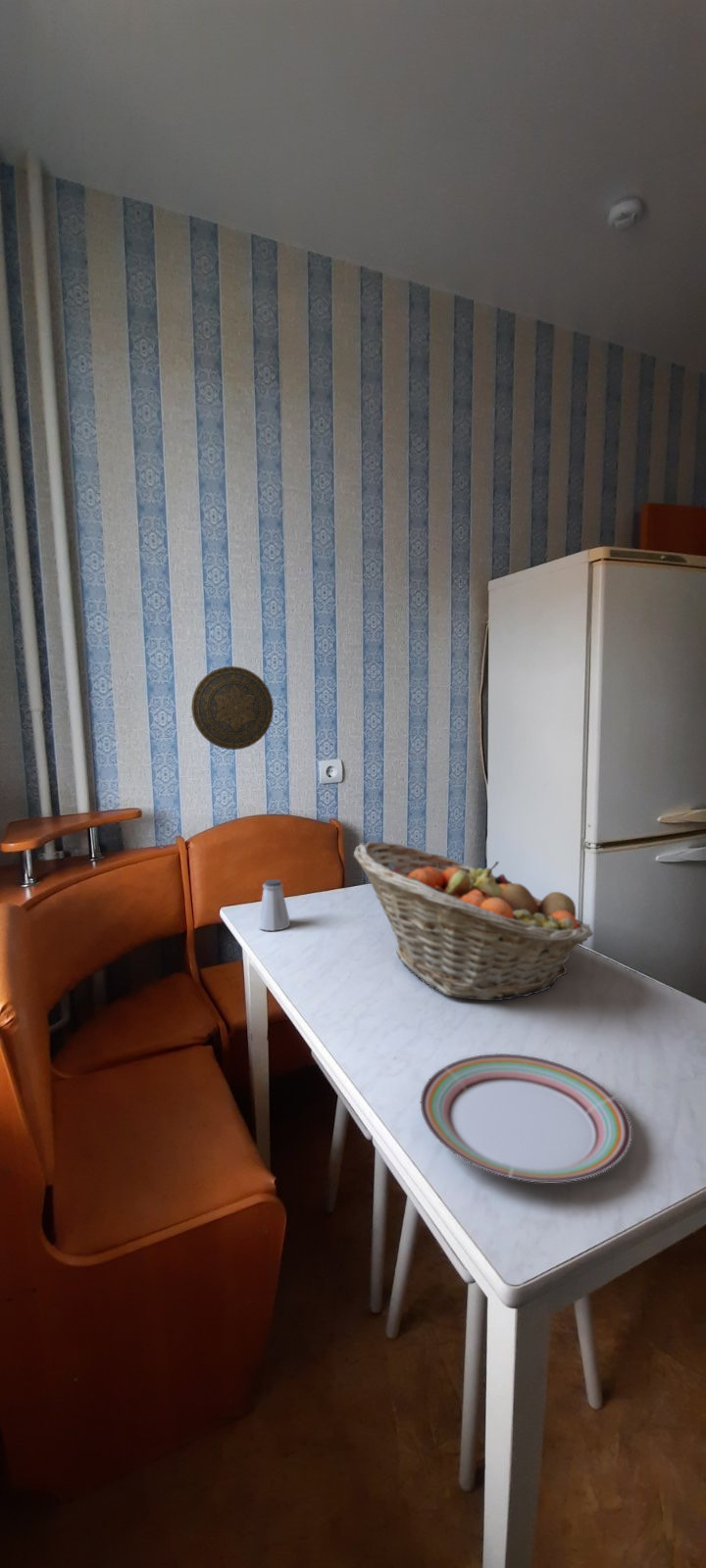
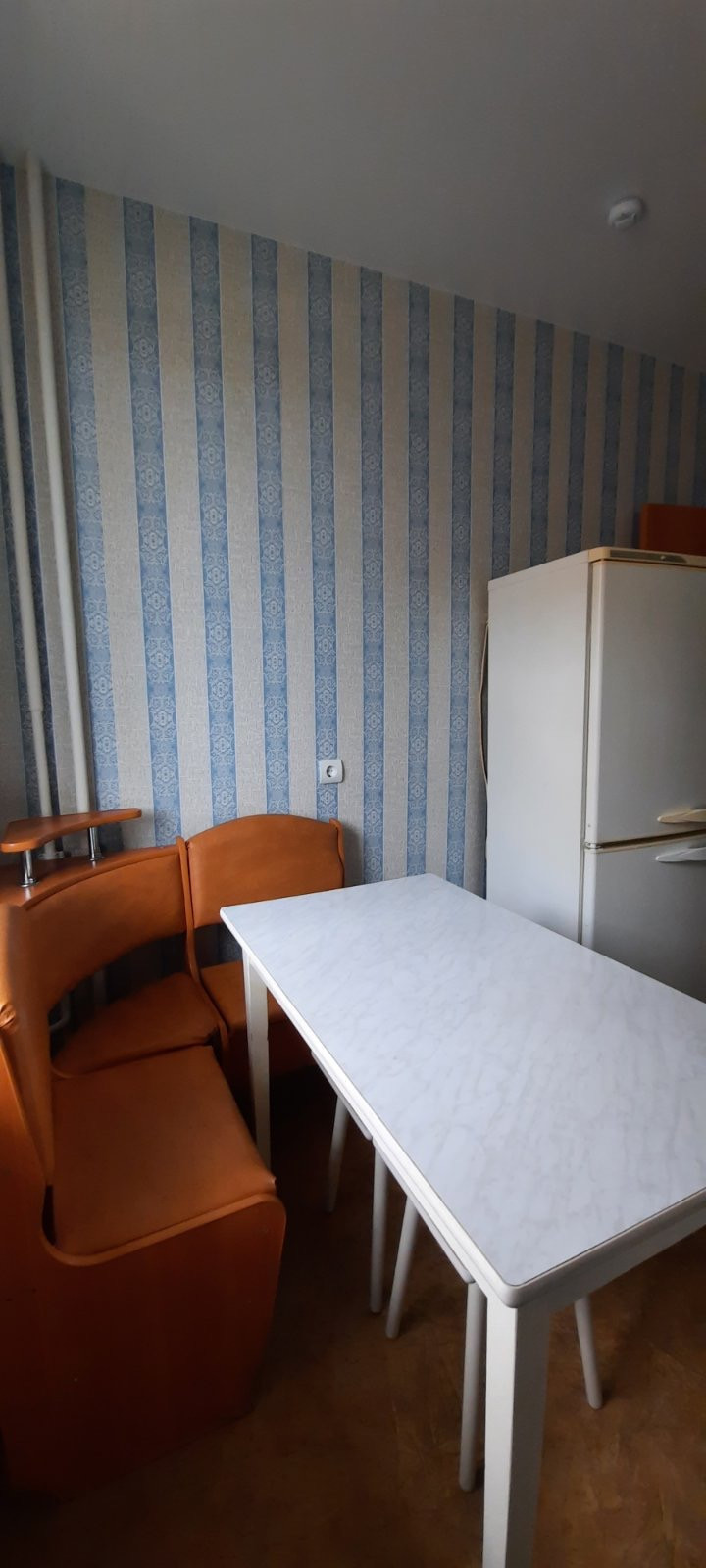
- fruit basket [352,841,594,1002]
- saltshaker [257,878,291,932]
- decorative plate [190,665,275,751]
- plate [419,1053,632,1183]
